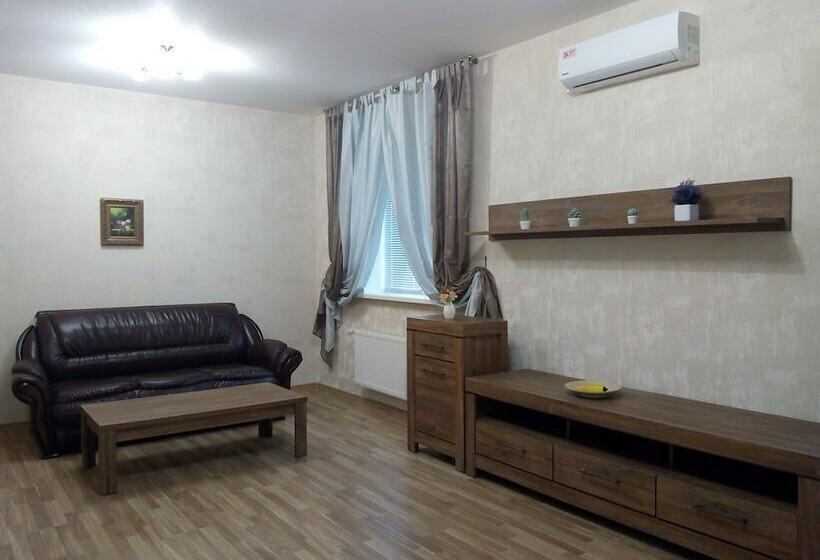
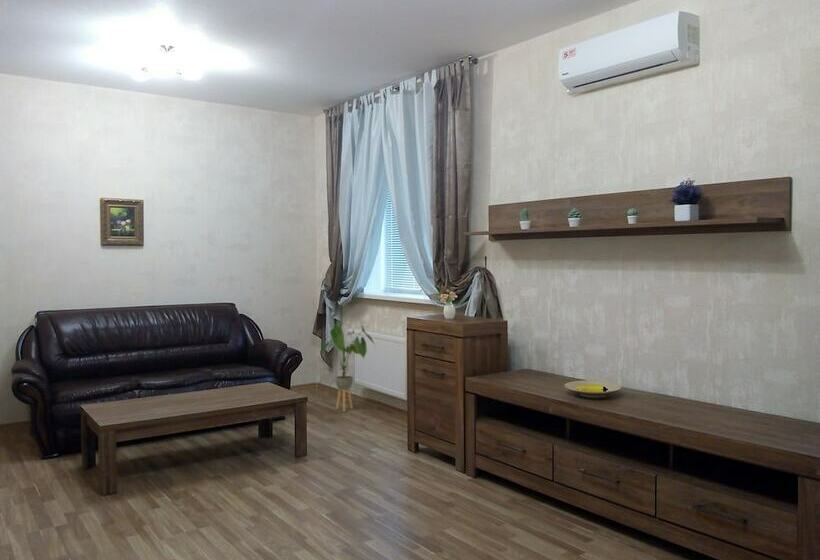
+ house plant [320,322,376,413]
